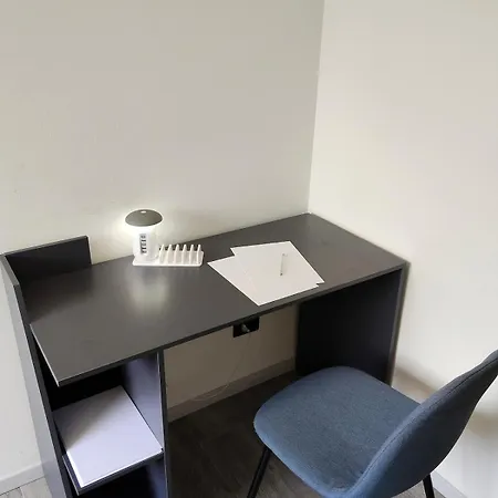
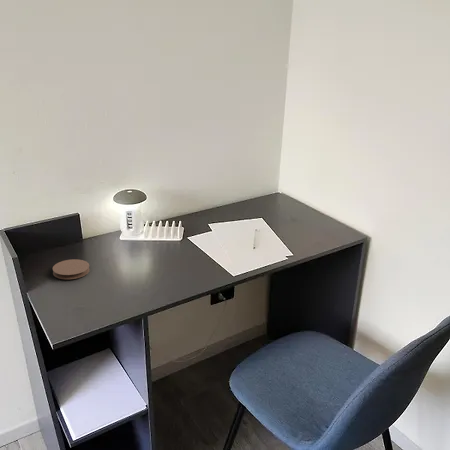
+ coaster [52,258,91,280]
